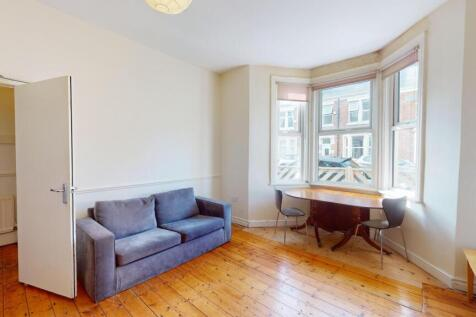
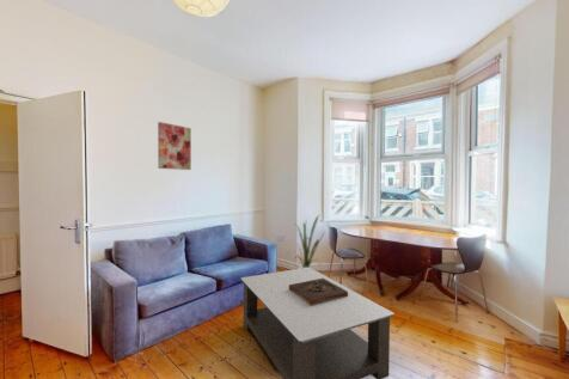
+ wall art [157,121,192,171]
+ coffee table [240,267,396,379]
+ house plant [294,214,328,268]
+ wooden tray [289,279,348,306]
